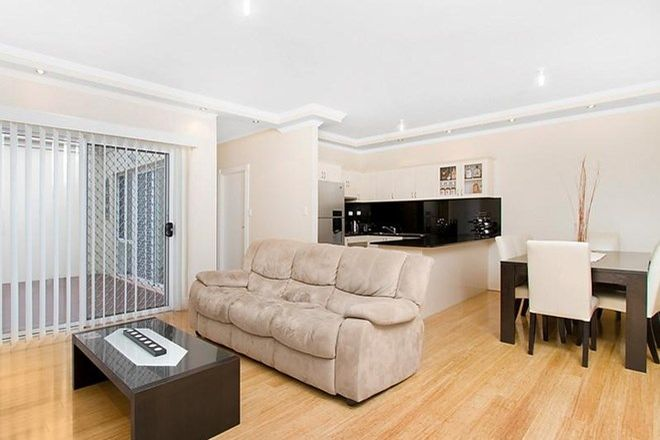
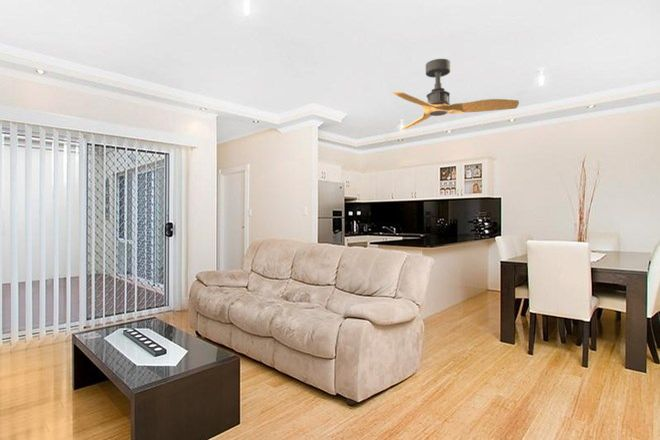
+ ceiling fan [391,58,520,131]
